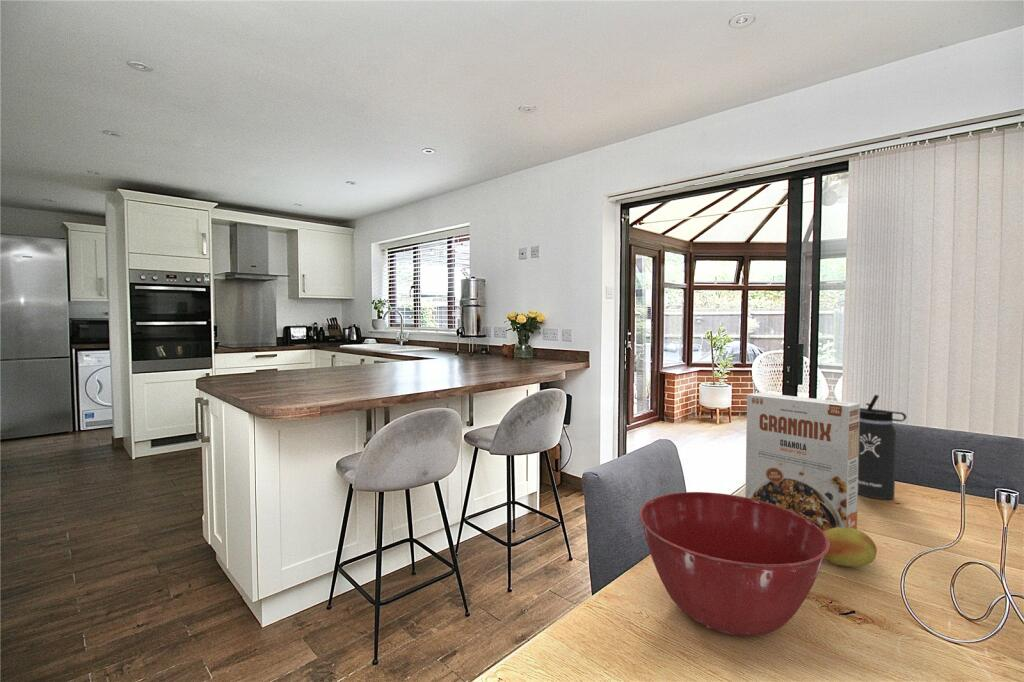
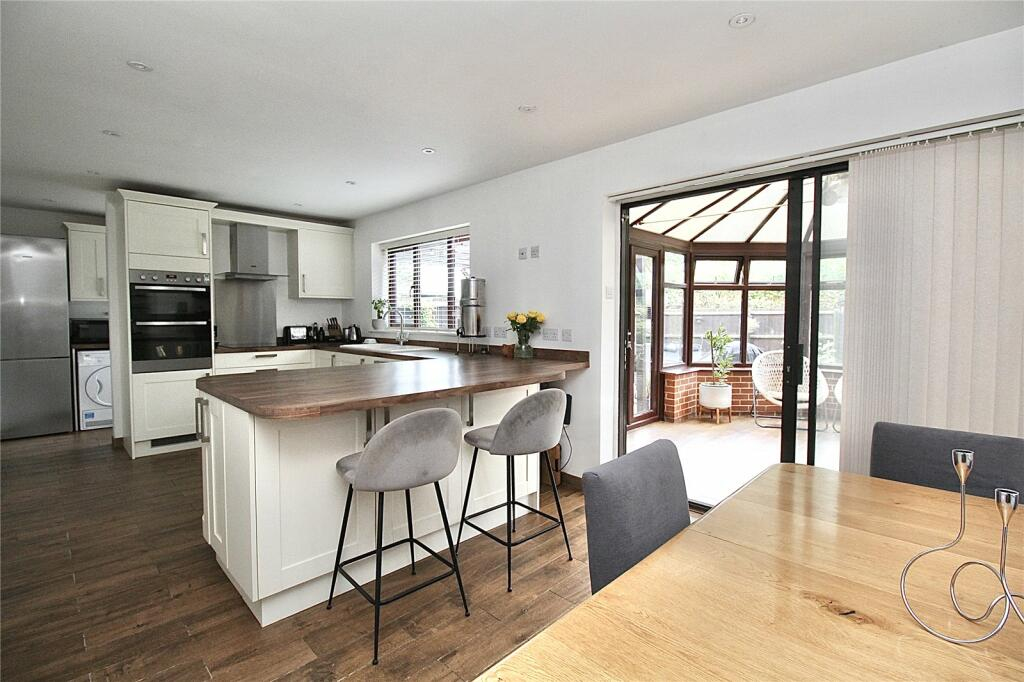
- cereal box [744,392,861,531]
- fruit [823,527,878,568]
- mixing bowl [638,491,829,637]
- thermos bottle [858,394,907,500]
